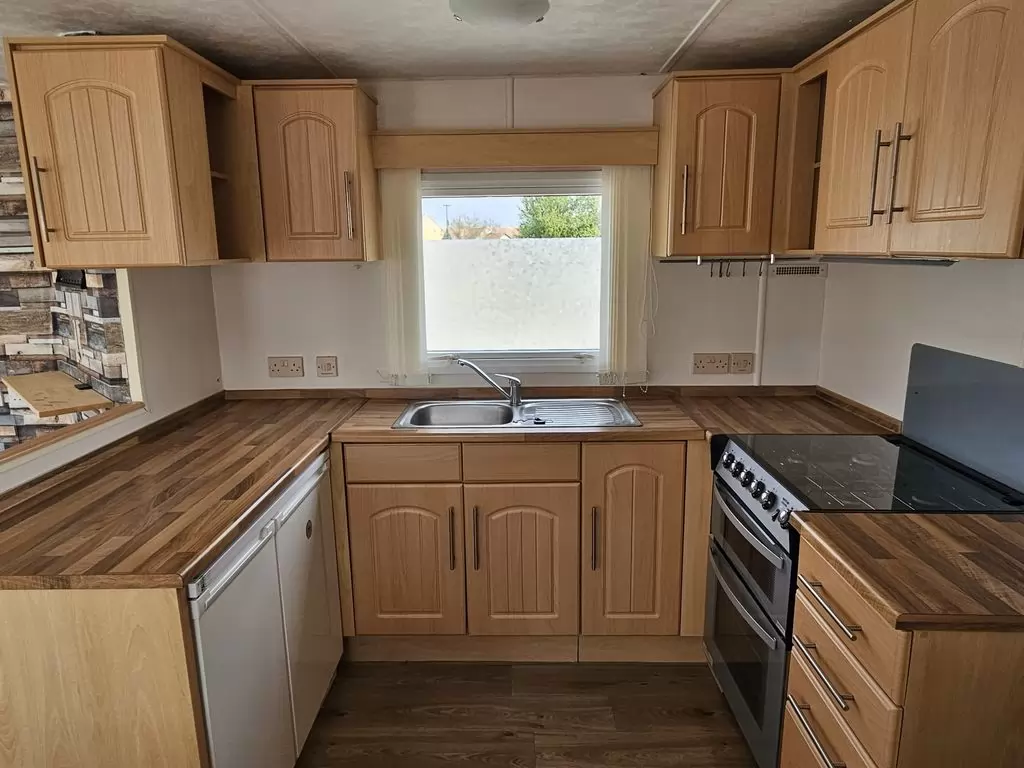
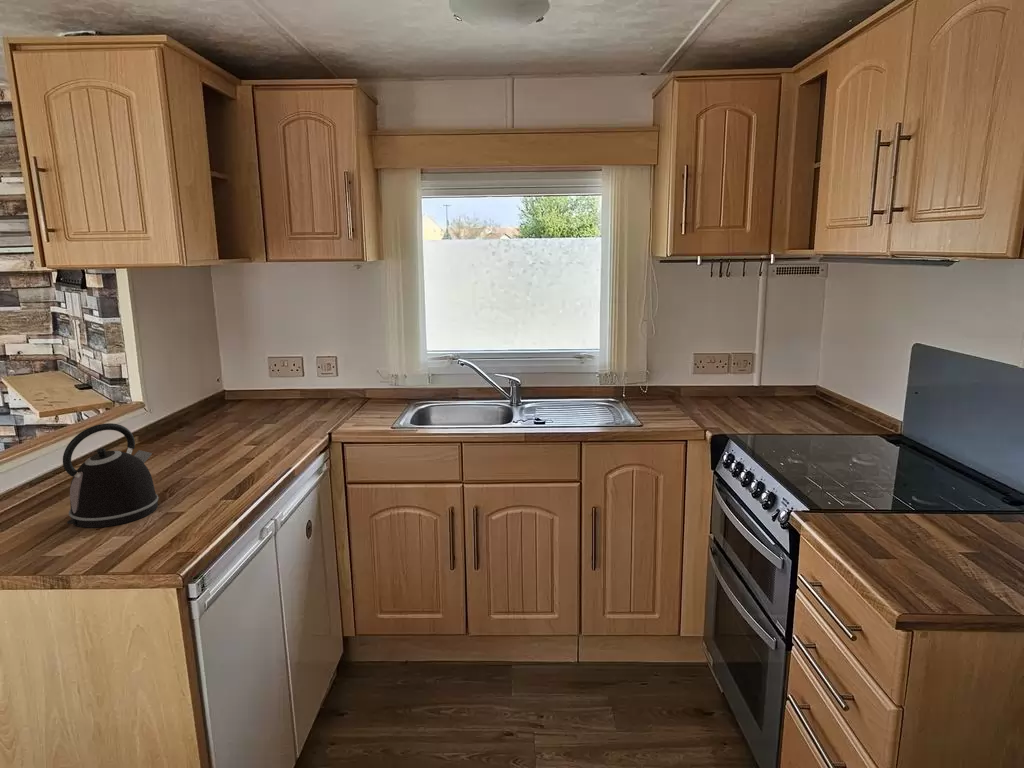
+ kettle [62,422,159,529]
